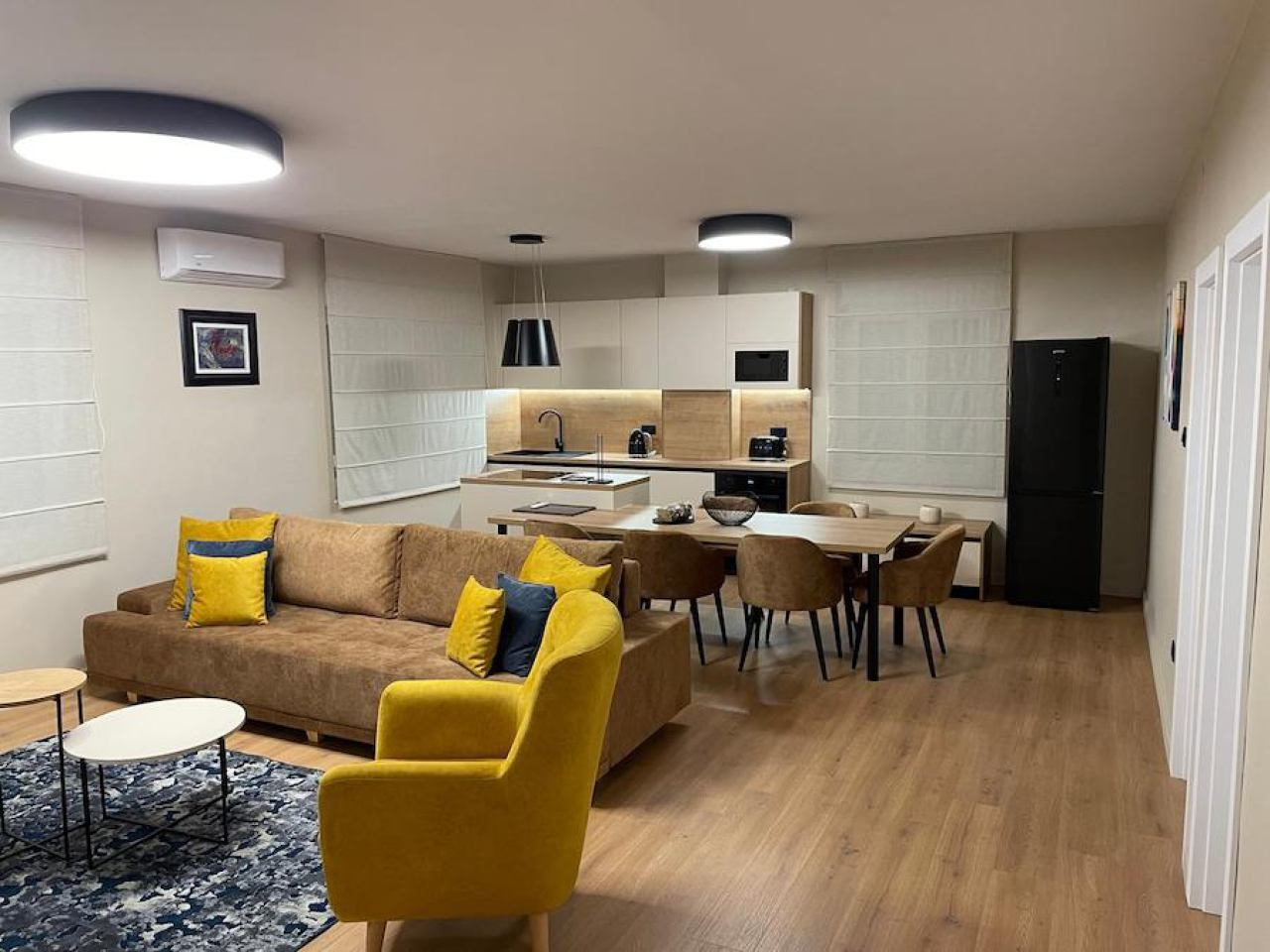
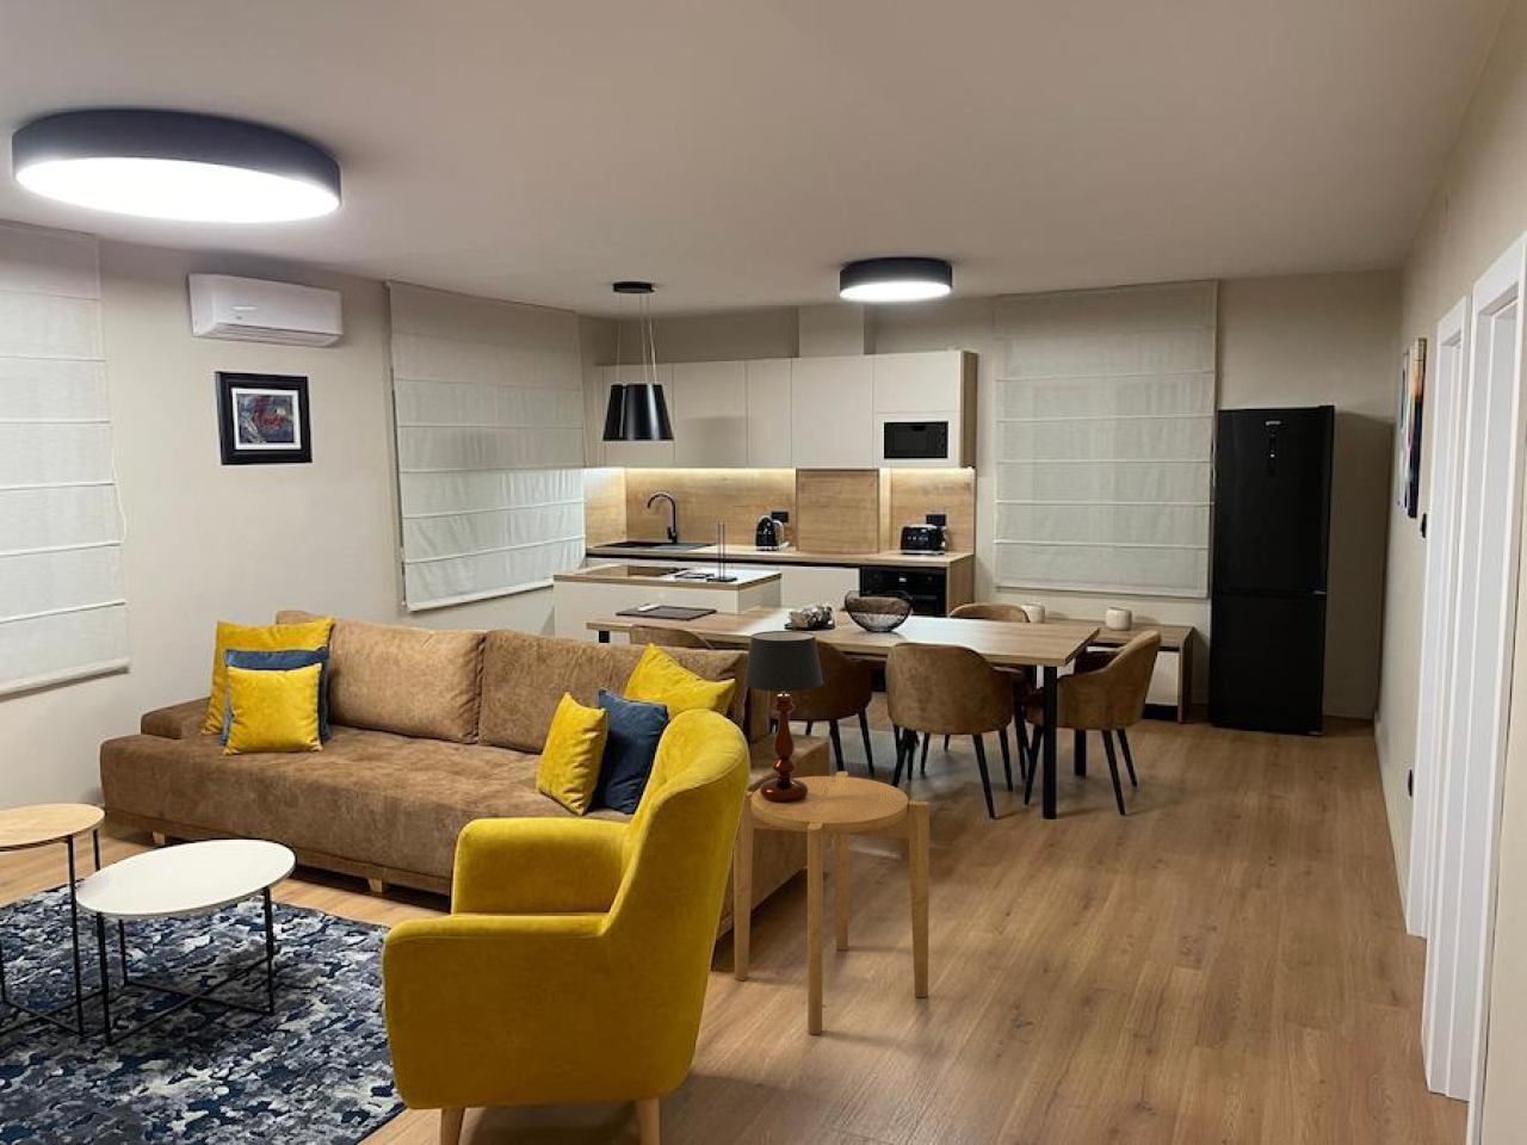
+ table lamp [743,630,825,802]
+ side table [732,771,931,1036]
